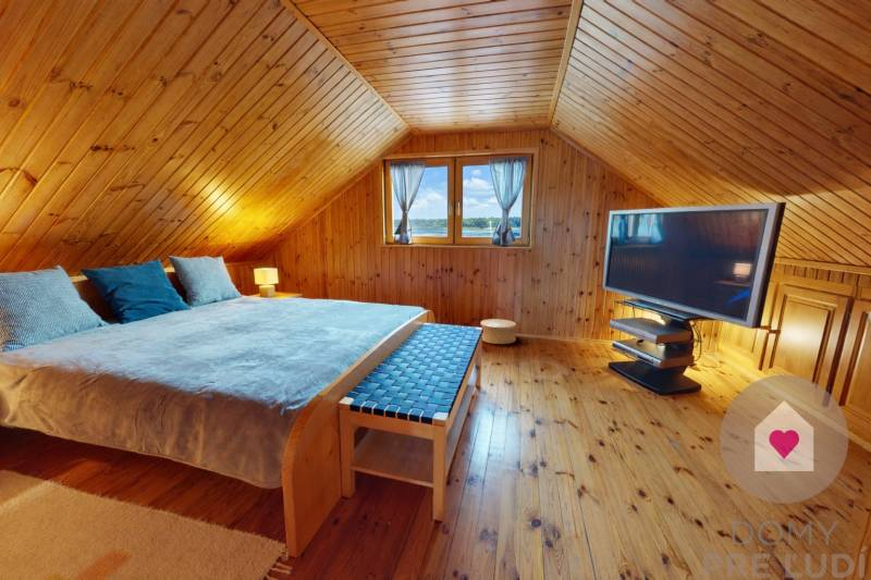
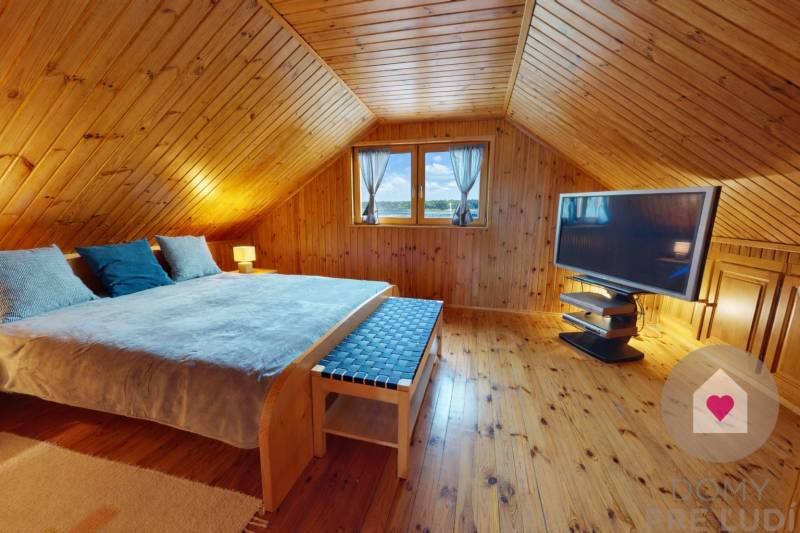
- woven basket [479,318,517,345]
